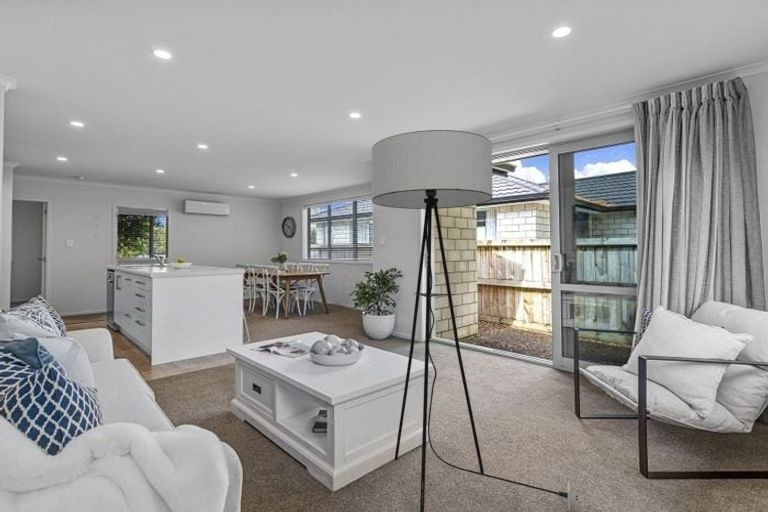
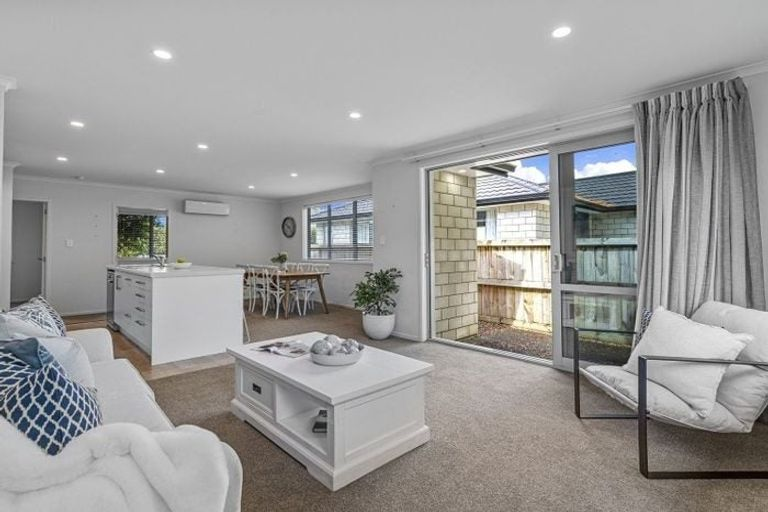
- floor lamp [371,129,585,512]
